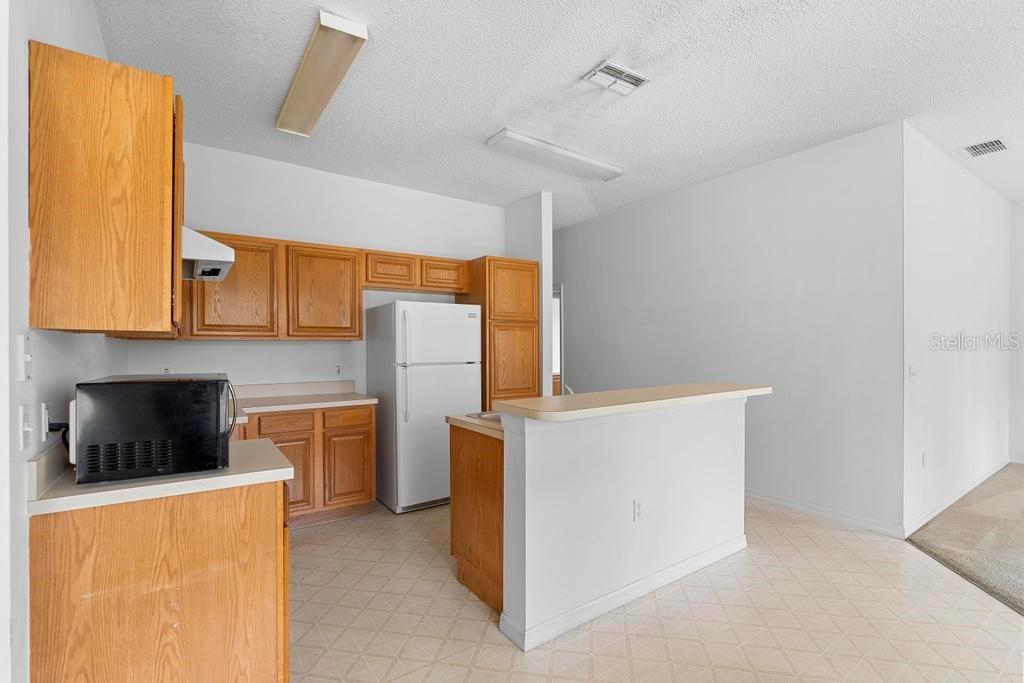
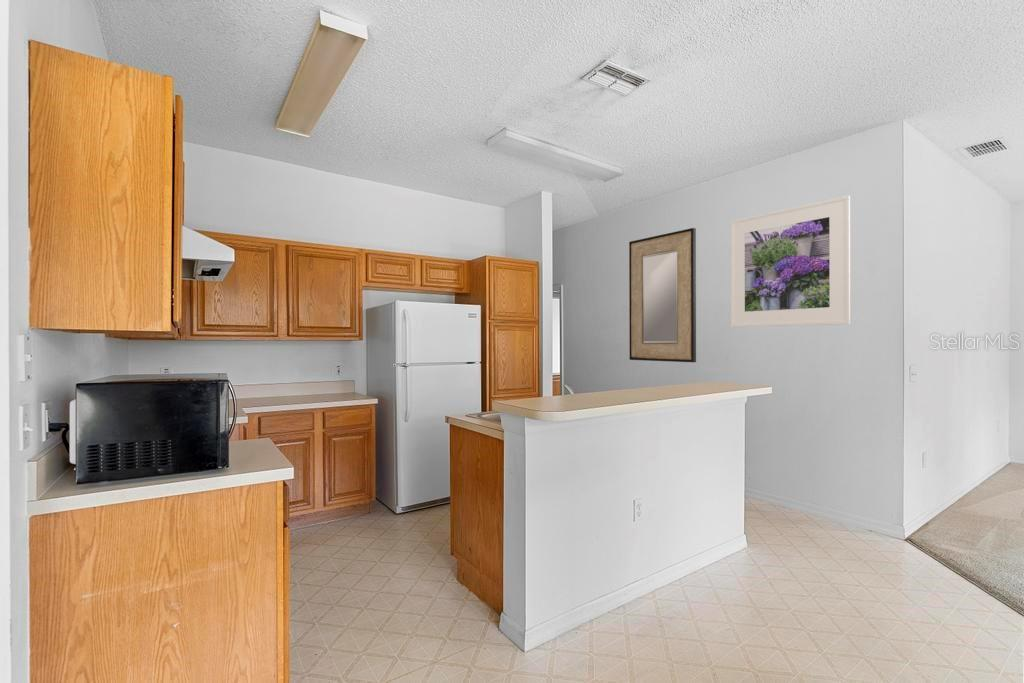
+ home mirror [628,227,697,363]
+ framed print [729,194,851,328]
